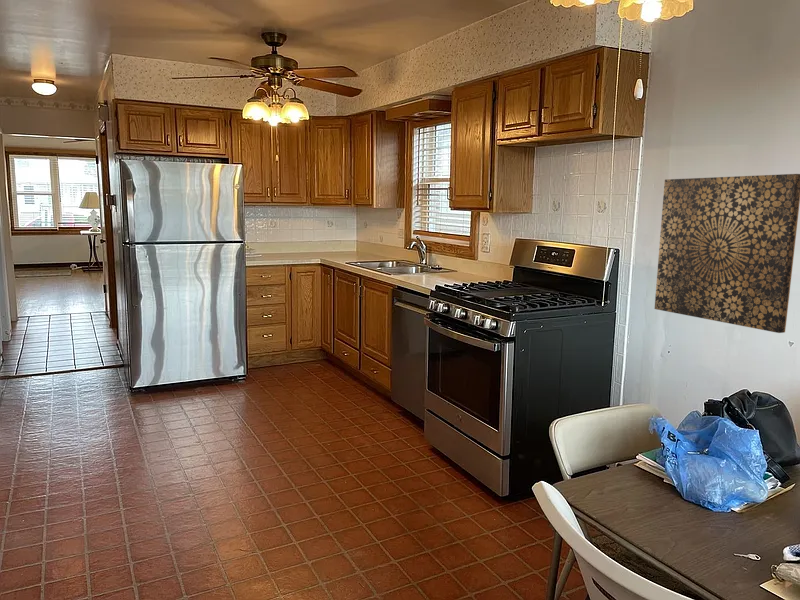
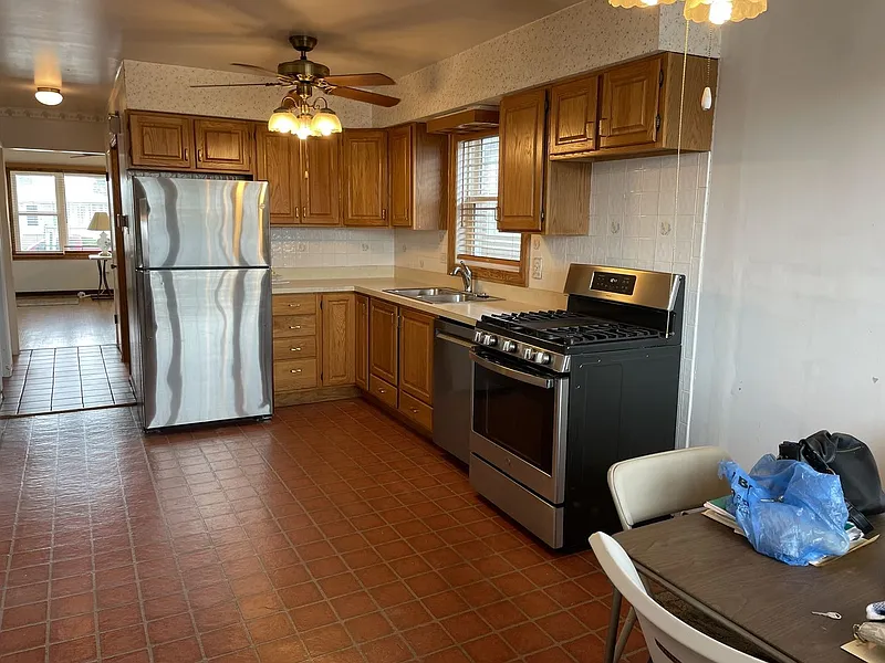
- wall art [653,173,800,334]
